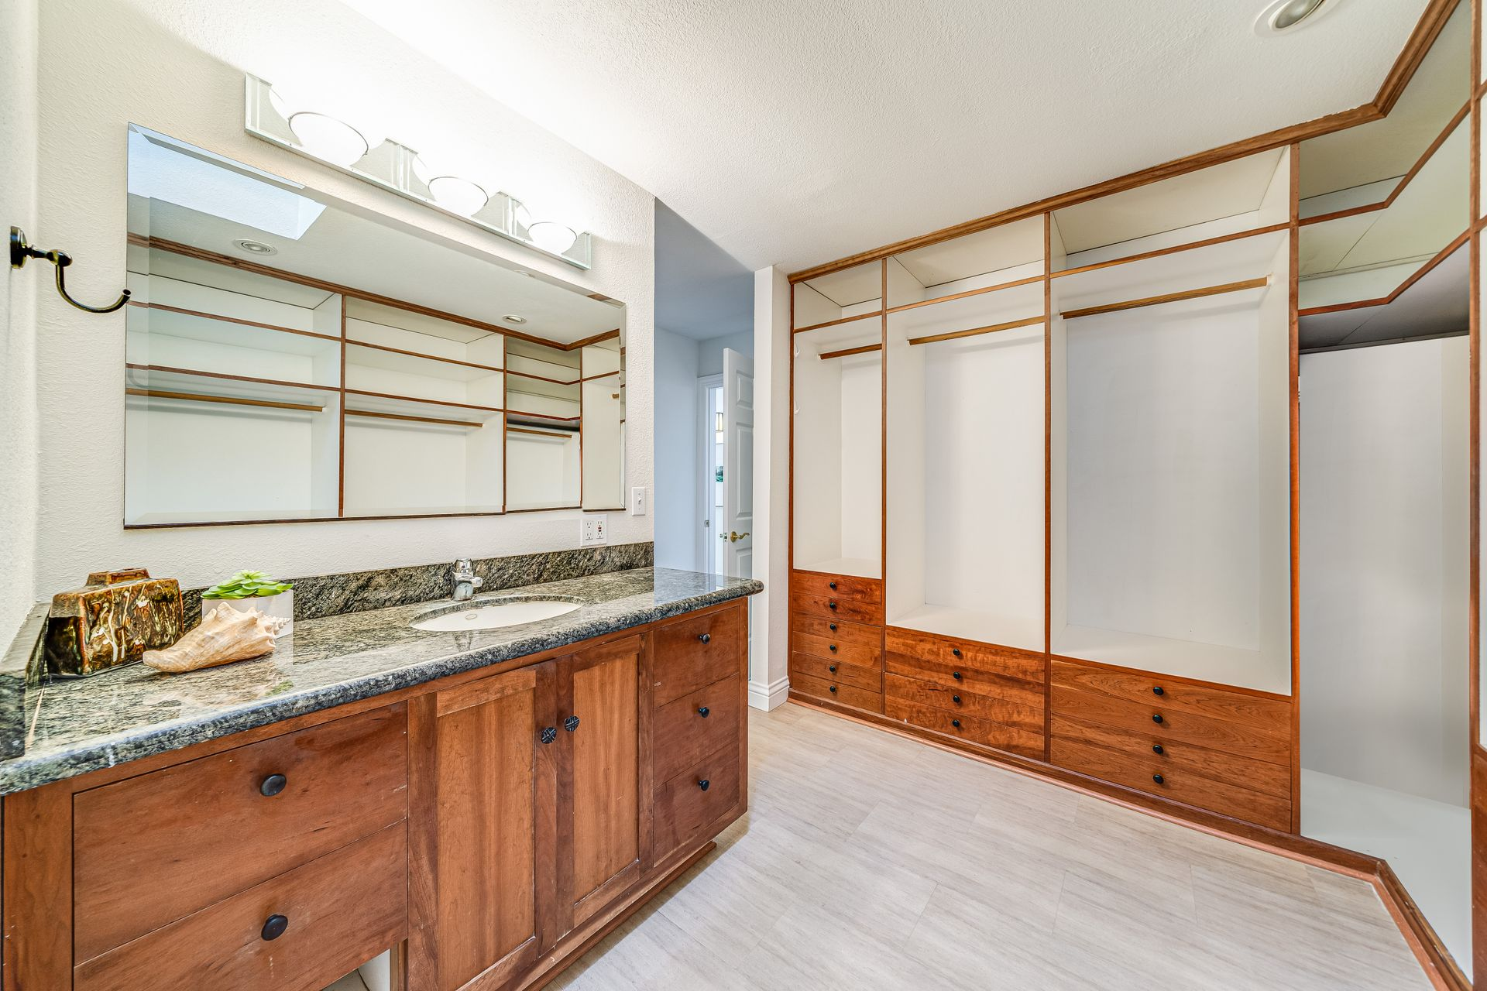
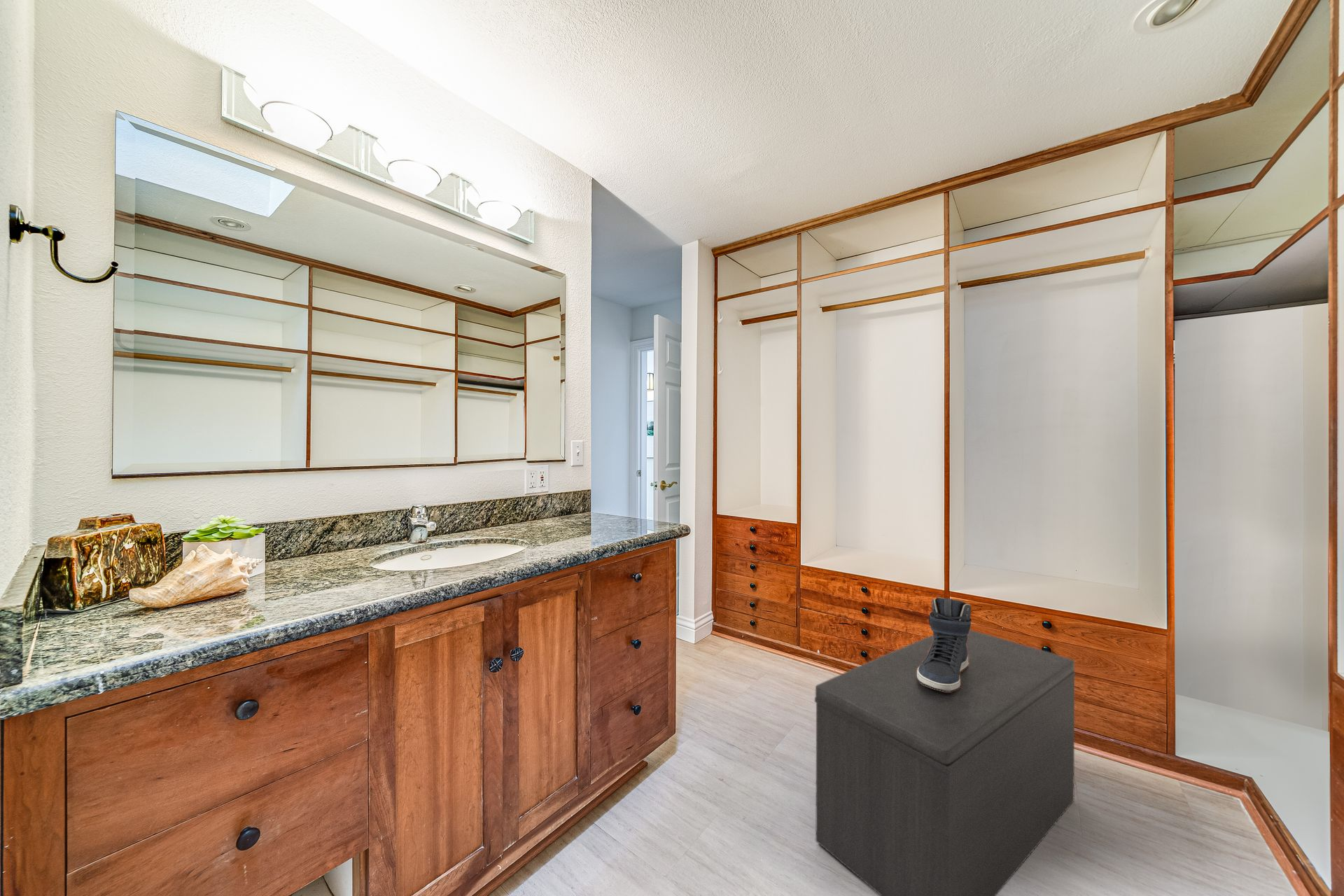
+ bench [814,629,1076,896]
+ sneaker [917,596,972,692]
